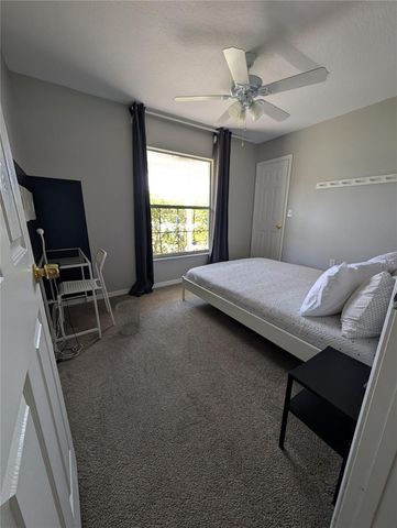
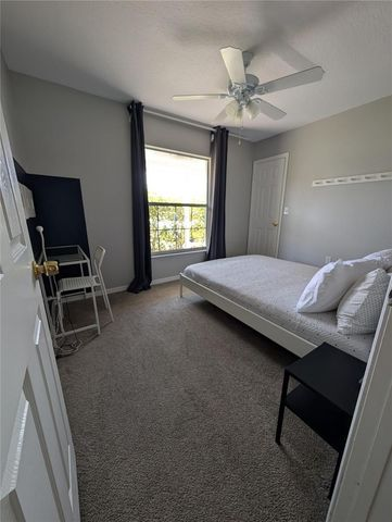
- wastebasket [114,299,141,337]
